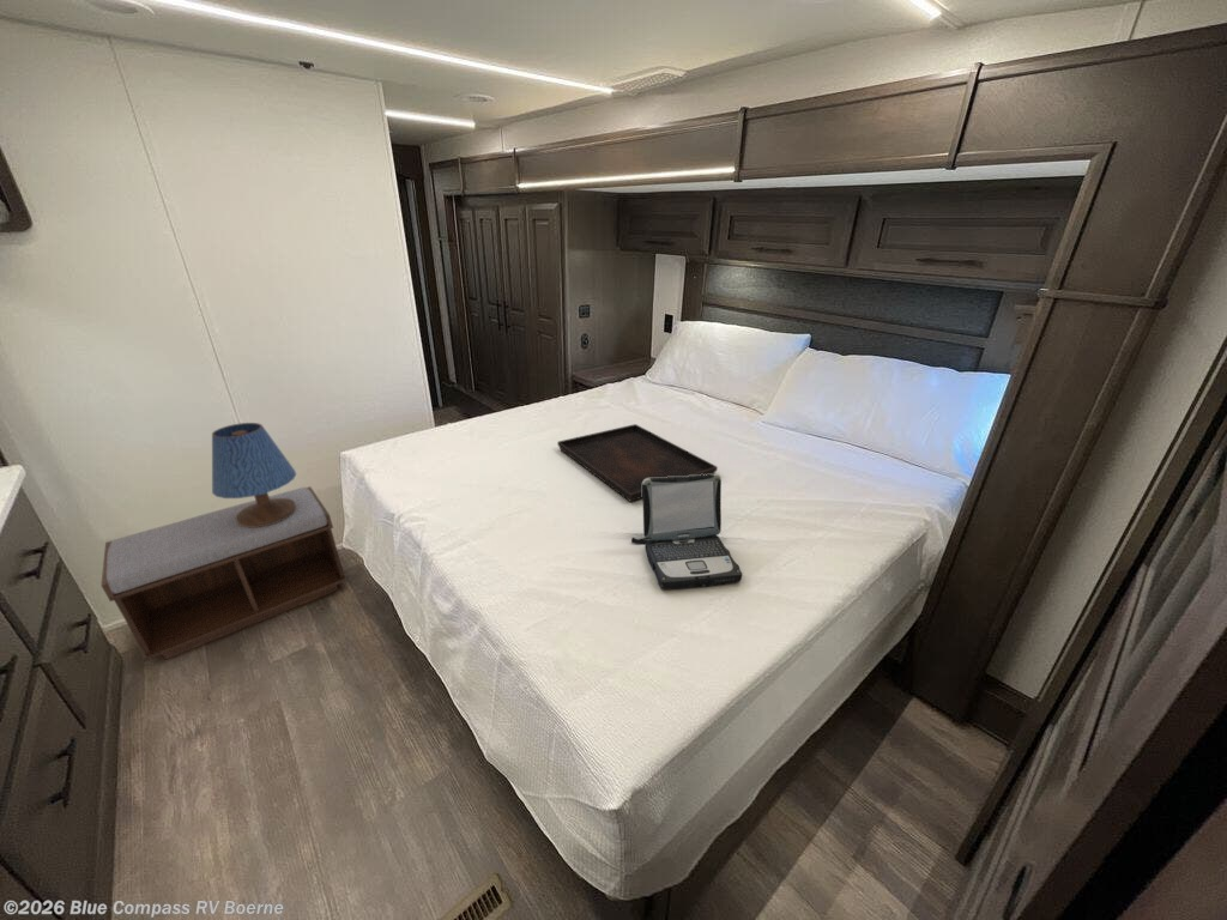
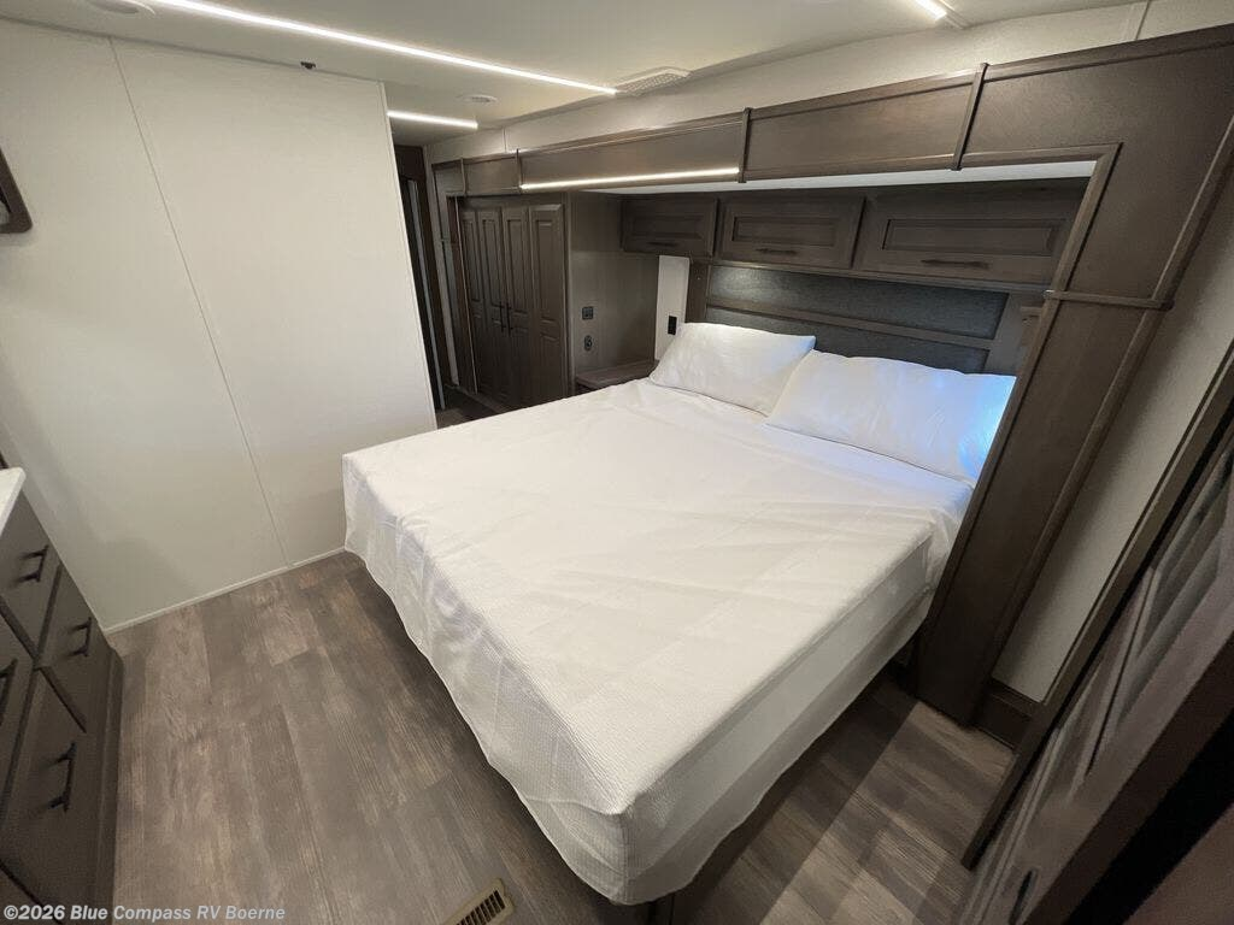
- bench [99,485,349,662]
- laptop [630,473,743,591]
- table lamp [211,422,297,527]
- serving tray [556,423,719,503]
